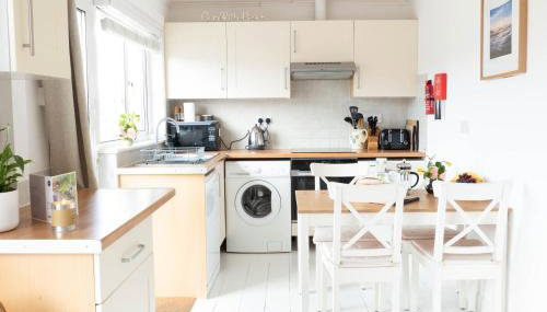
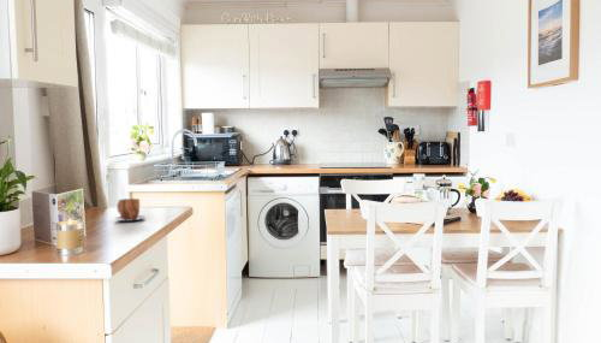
+ mug [113,197,145,223]
